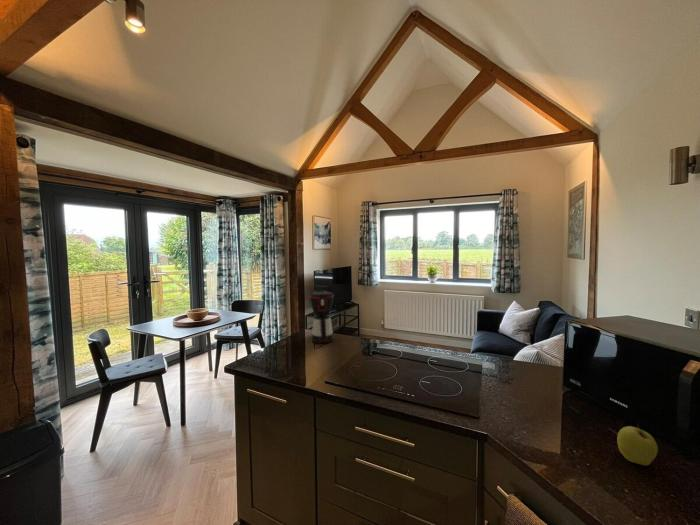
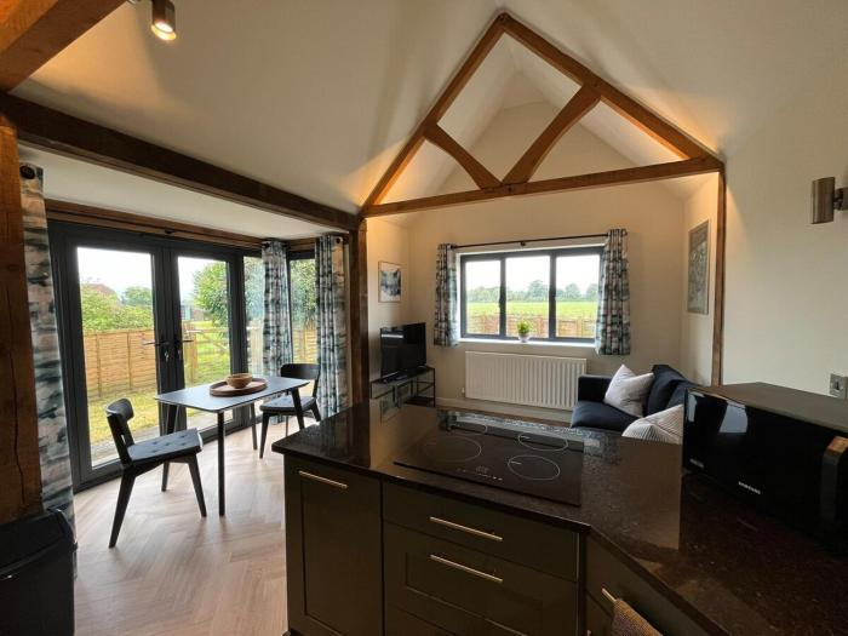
- coffee maker [308,290,335,345]
- apple [616,423,659,466]
